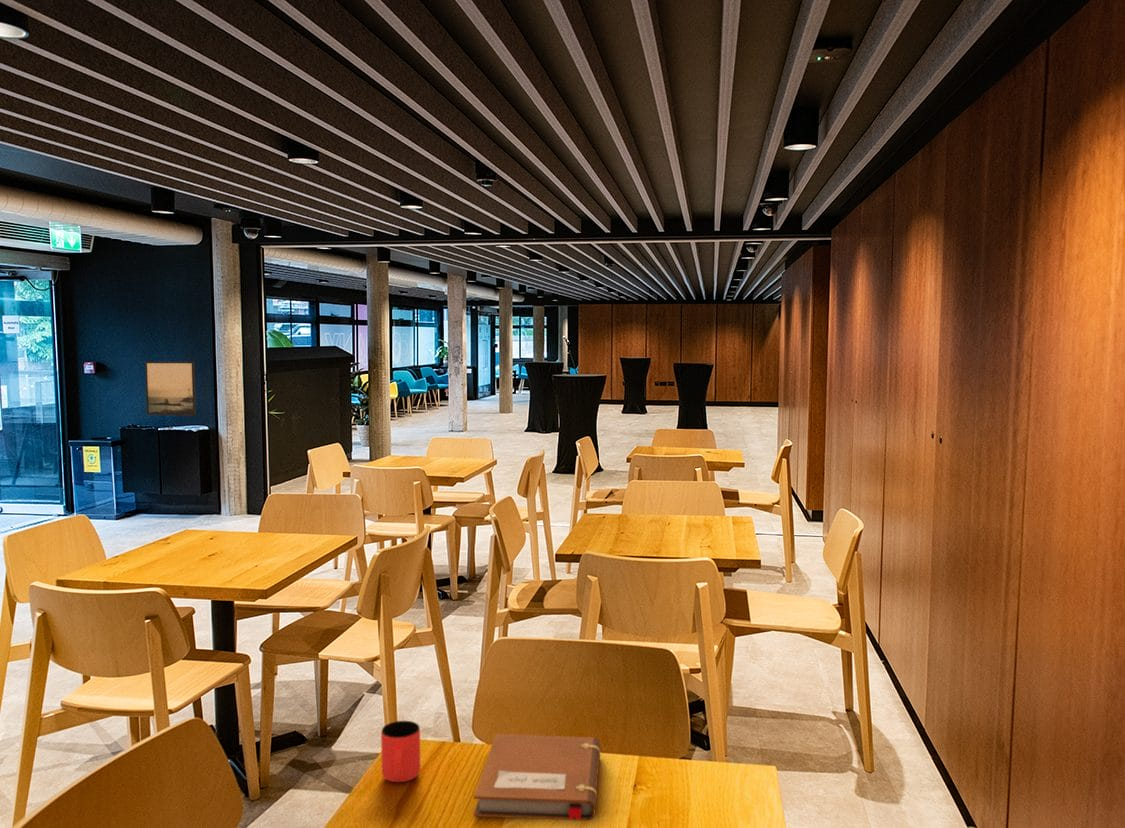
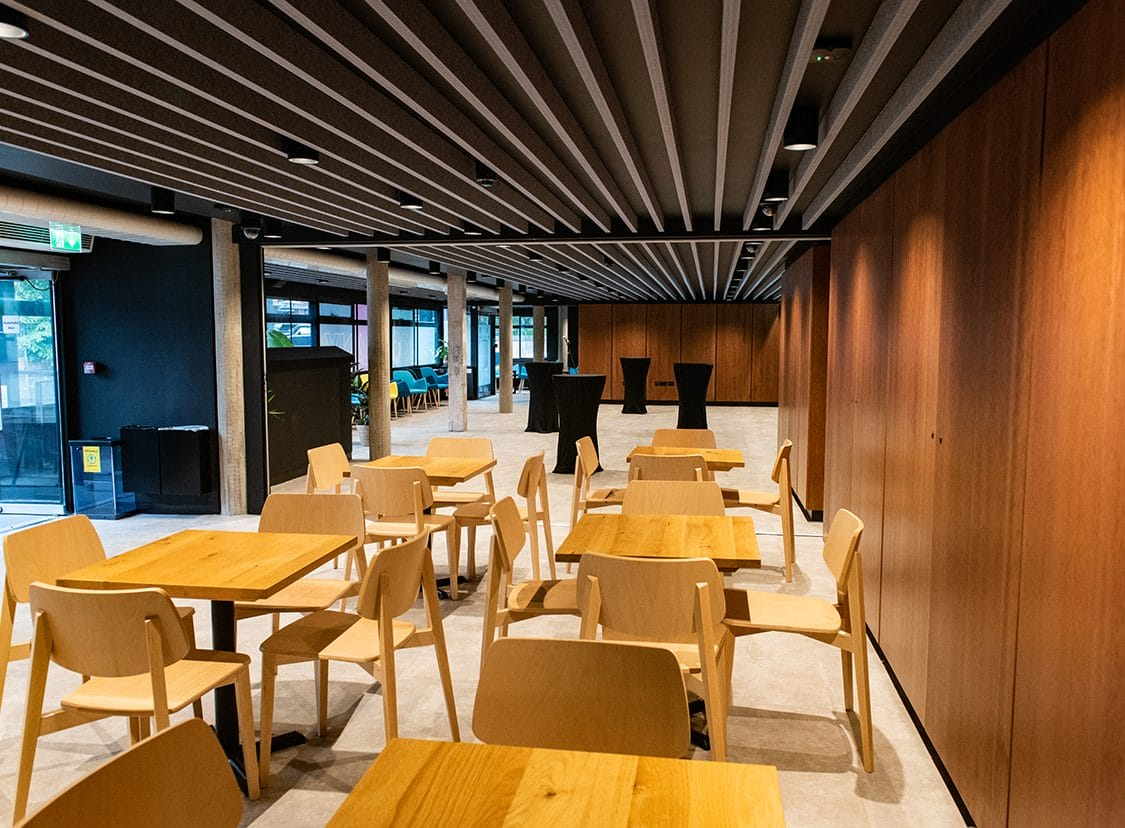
- notebook [473,733,601,822]
- cup [380,720,422,783]
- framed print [144,361,197,416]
